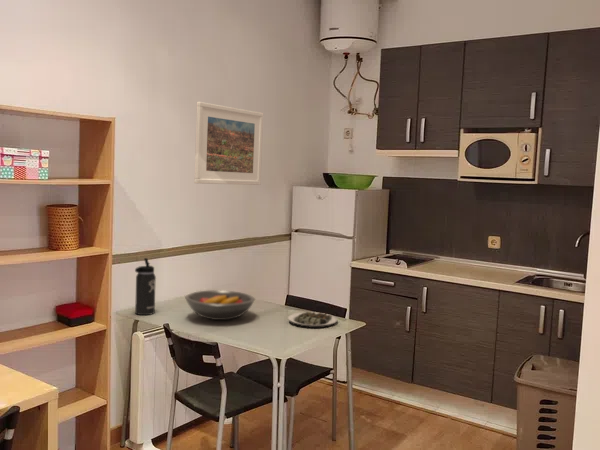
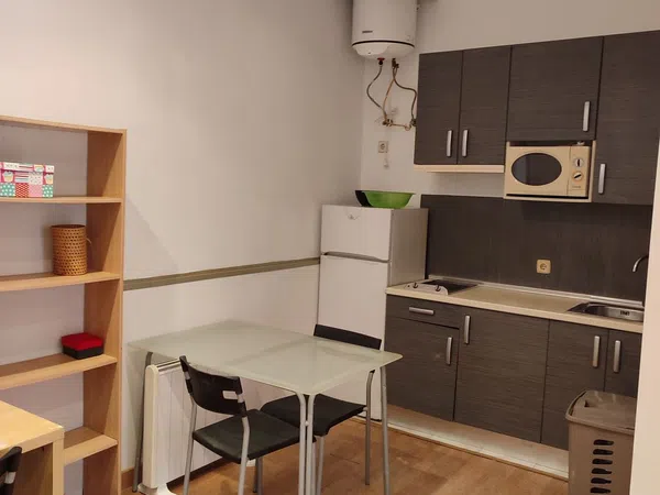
- fruit bowl [184,289,256,321]
- plate [287,311,338,329]
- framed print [193,101,264,186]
- thermos bottle [134,257,157,316]
